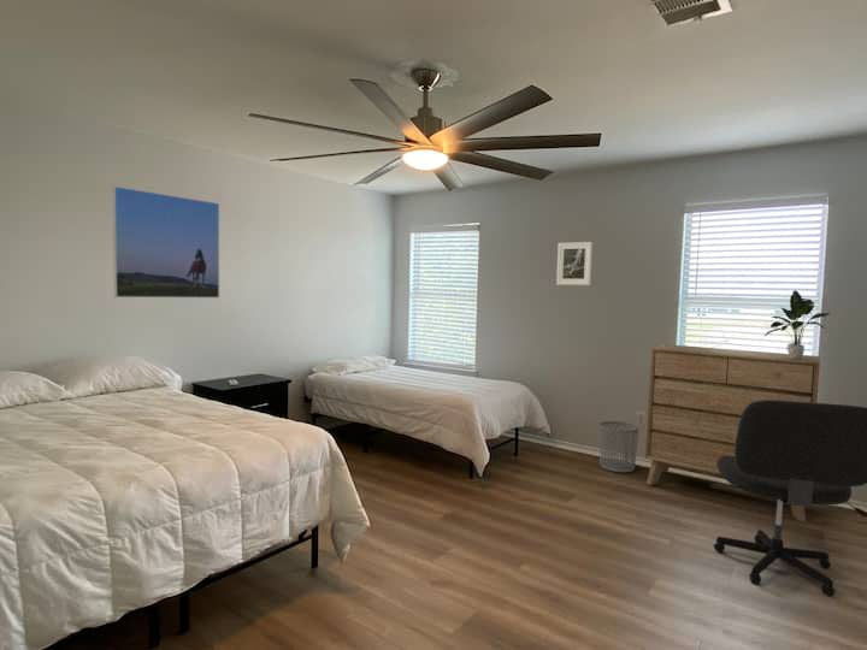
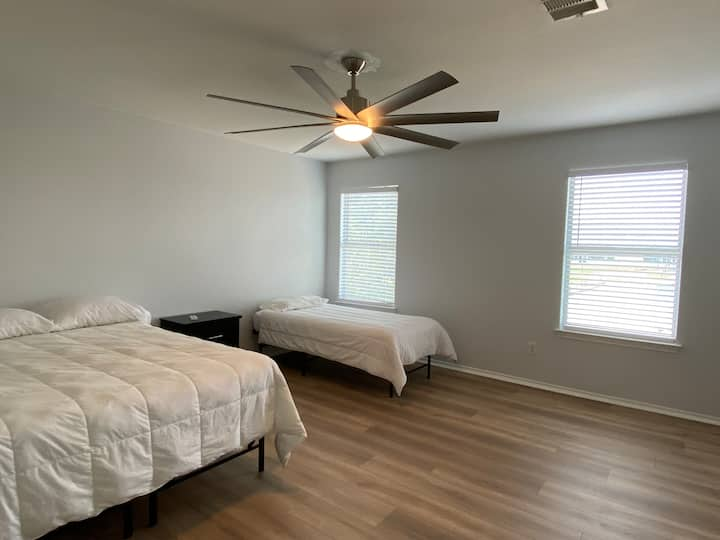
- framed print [555,241,594,286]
- office chair [713,400,867,598]
- waste bin [598,420,639,473]
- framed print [112,185,220,299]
- dresser [644,343,821,522]
- potted plant [763,289,831,359]
